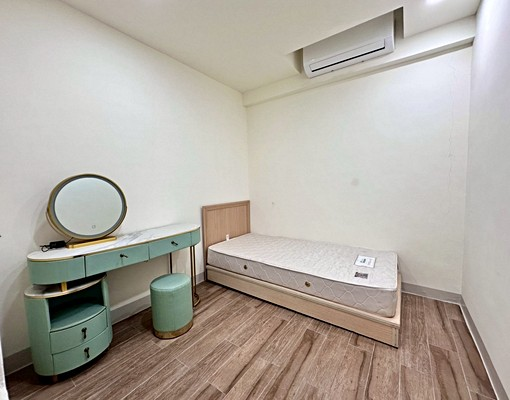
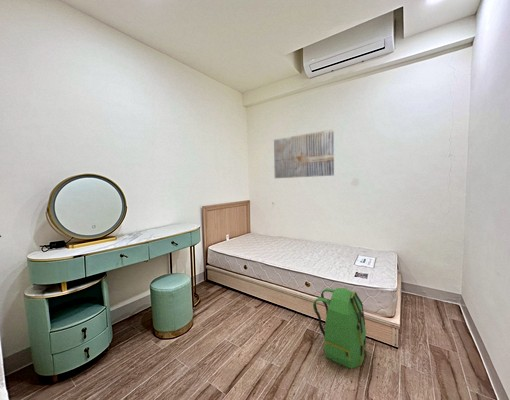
+ wall art [273,128,335,179]
+ backpack [312,287,367,370]
